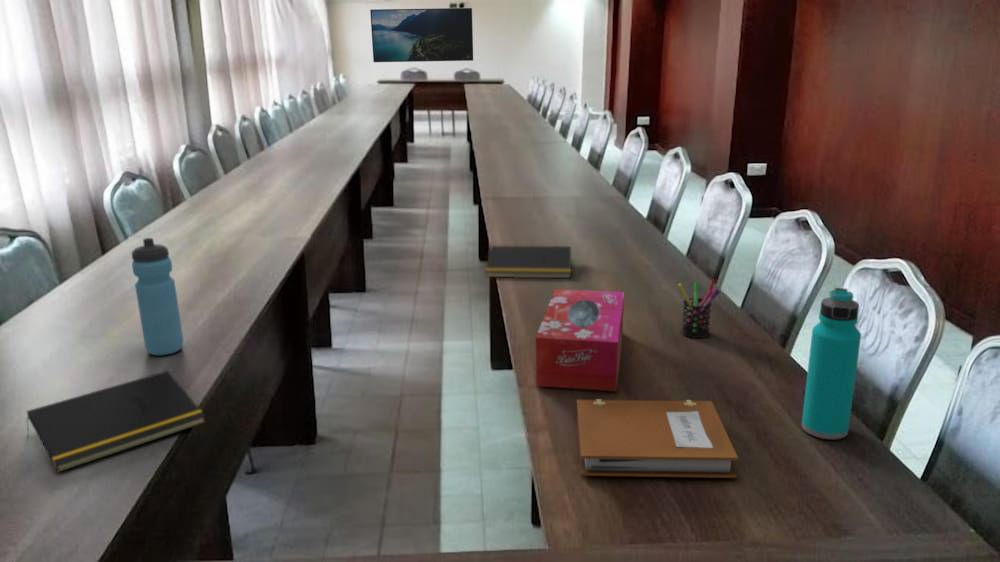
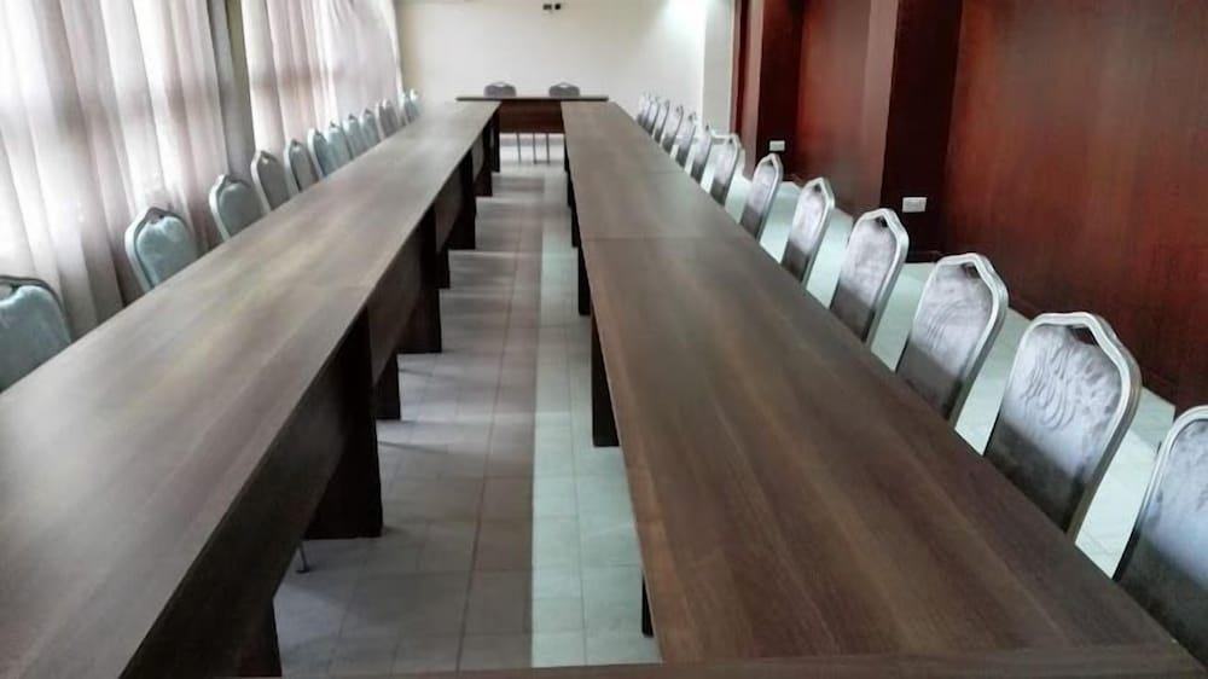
- water bottle [131,237,185,356]
- notepad [484,245,572,279]
- water bottle [801,287,862,440]
- pen holder [677,278,721,339]
- notebook [575,398,739,479]
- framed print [369,7,474,63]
- tissue box [535,288,625,392]
- notepad [26,370,207,473]
